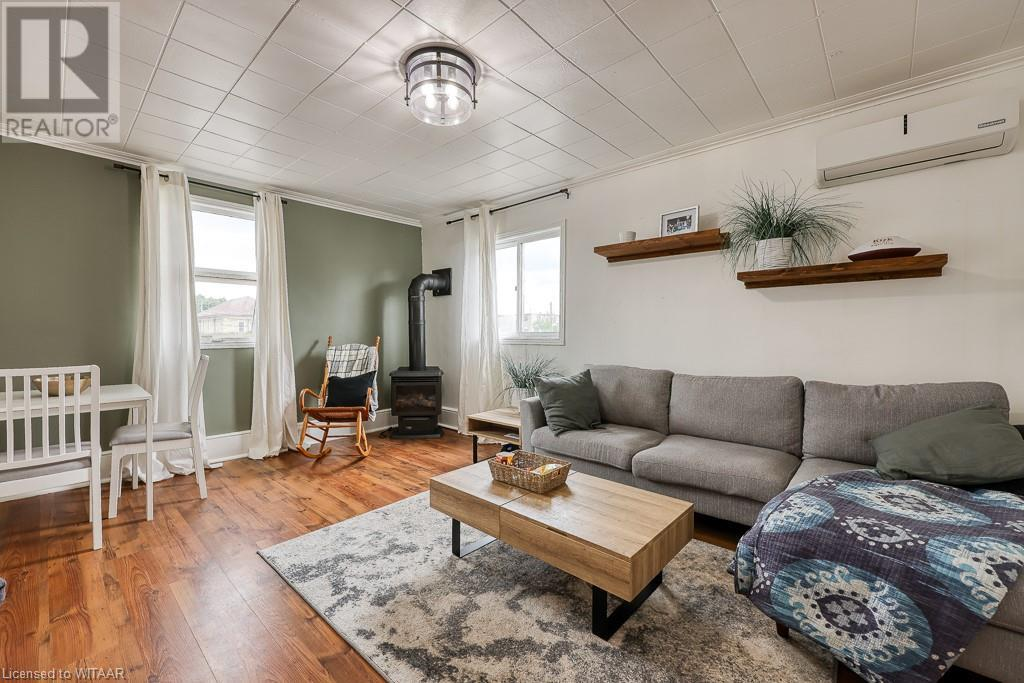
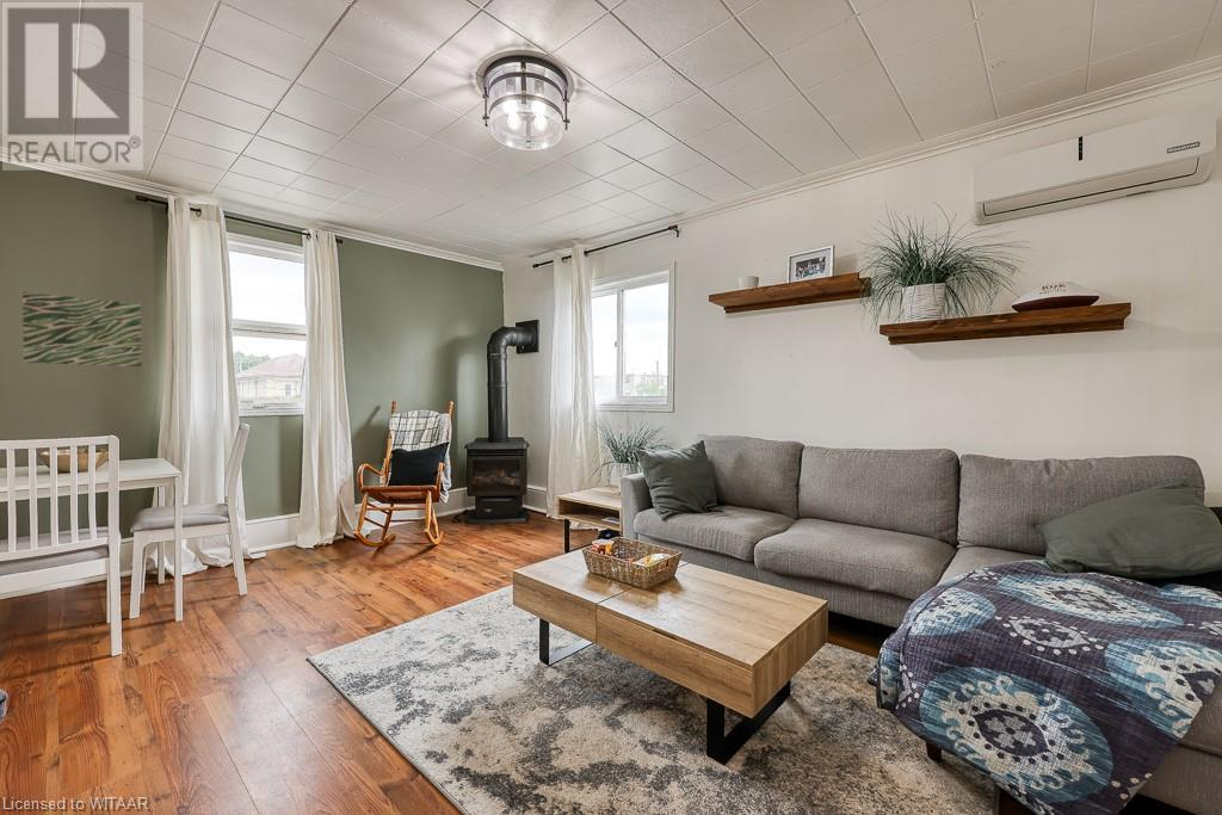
+ wall art [21,291,143,368]
